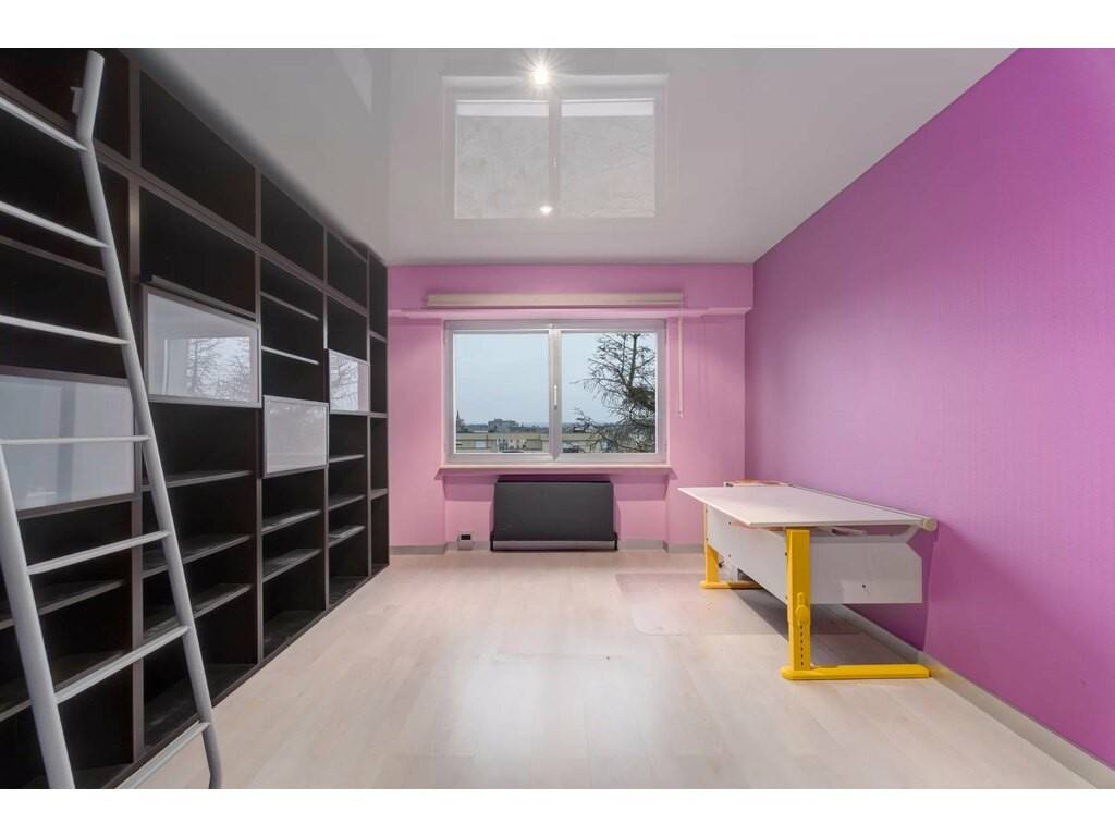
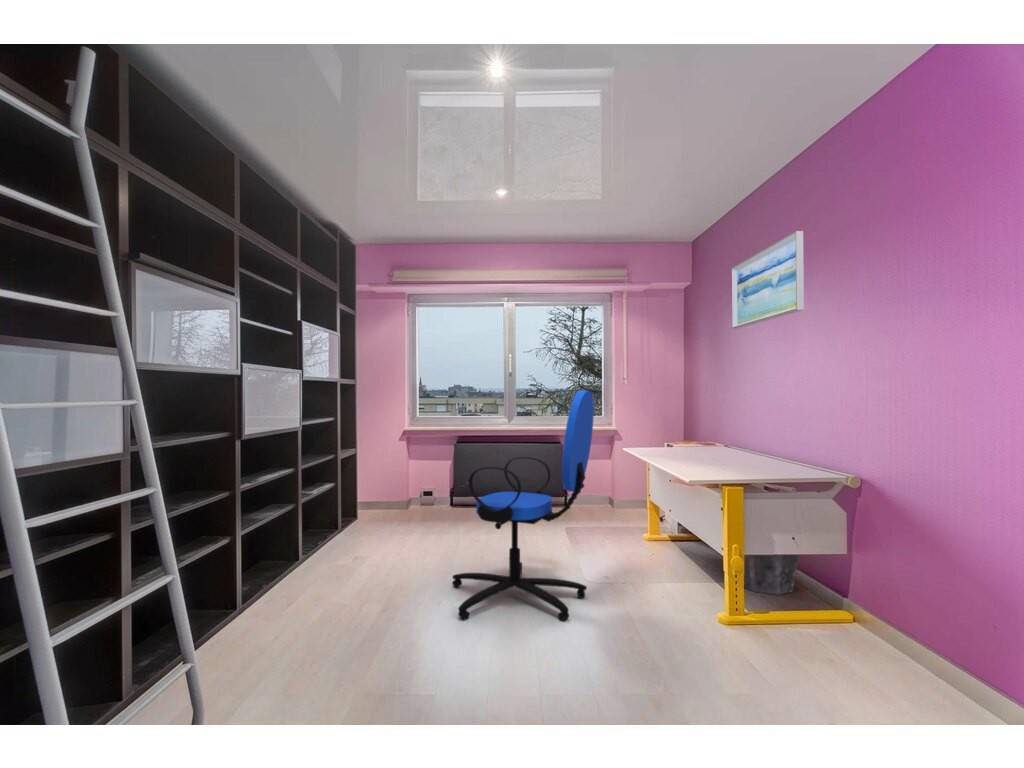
+ waste bin [743,554,800,596]
+ office chair [451,389,595,622]
+ wall art [731,230,805,330]
